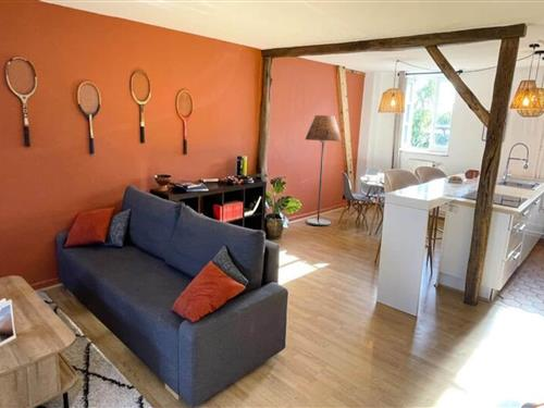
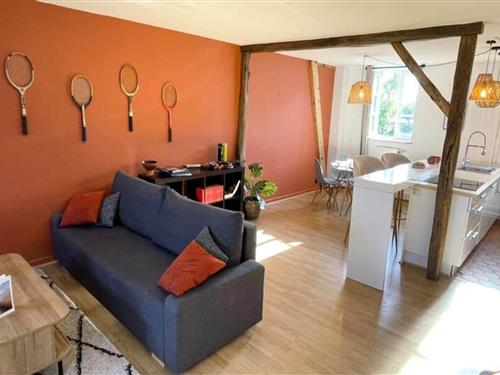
- floor lamp [305,114,343,226]
